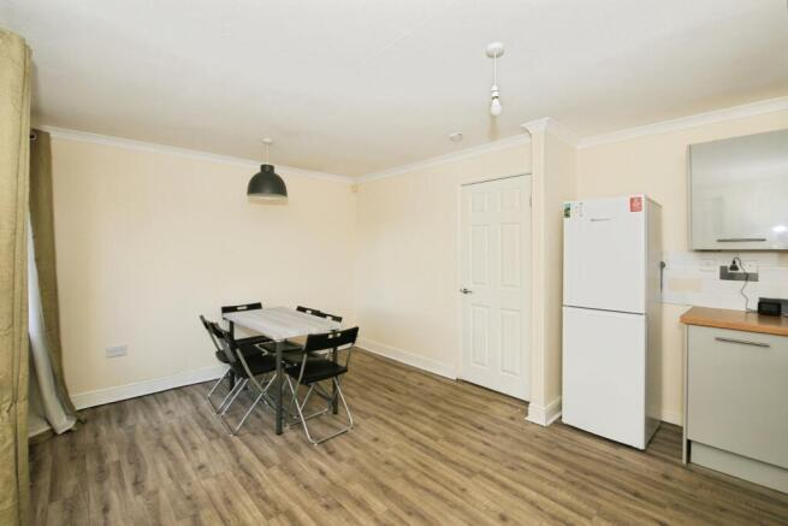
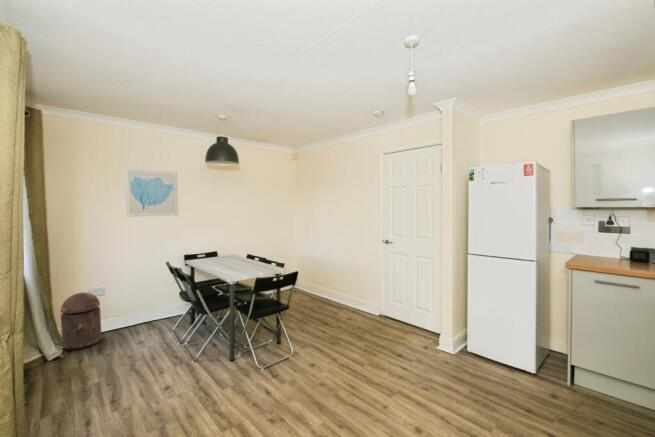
+ trash can [60,291,102,351]
+ wall art [124,167,179,218]
